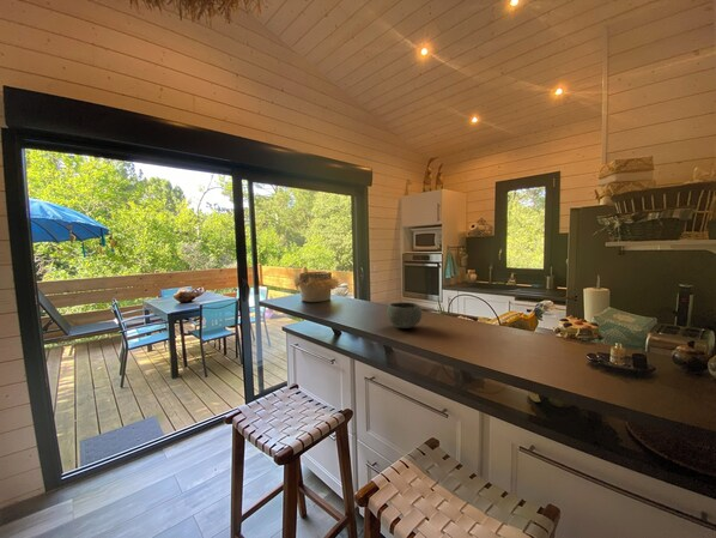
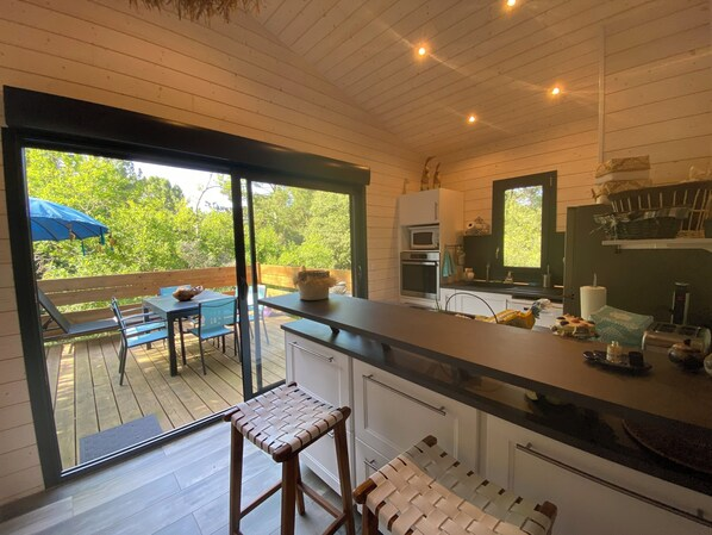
- bowl [386,301,423,330]
